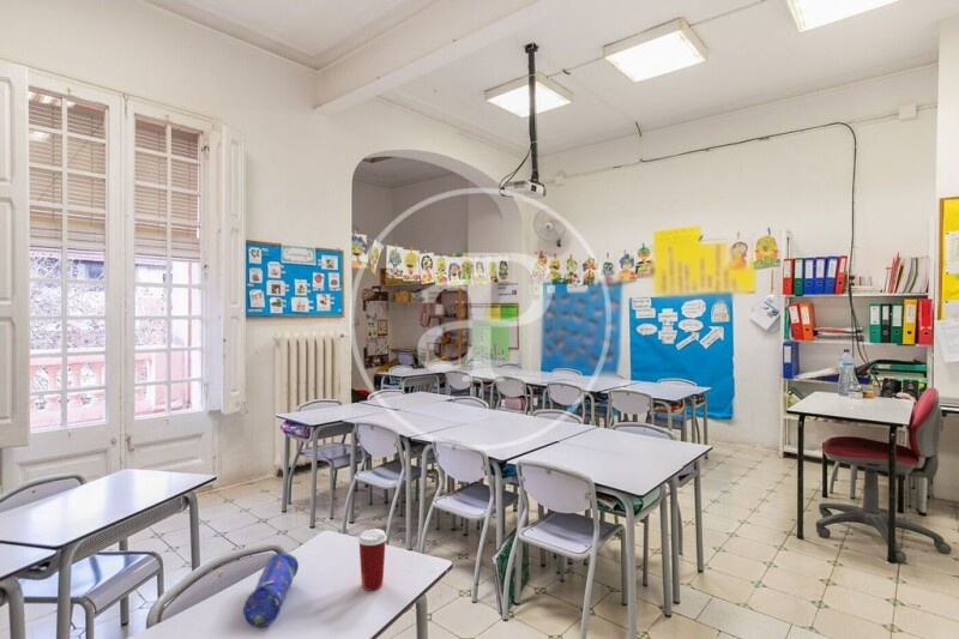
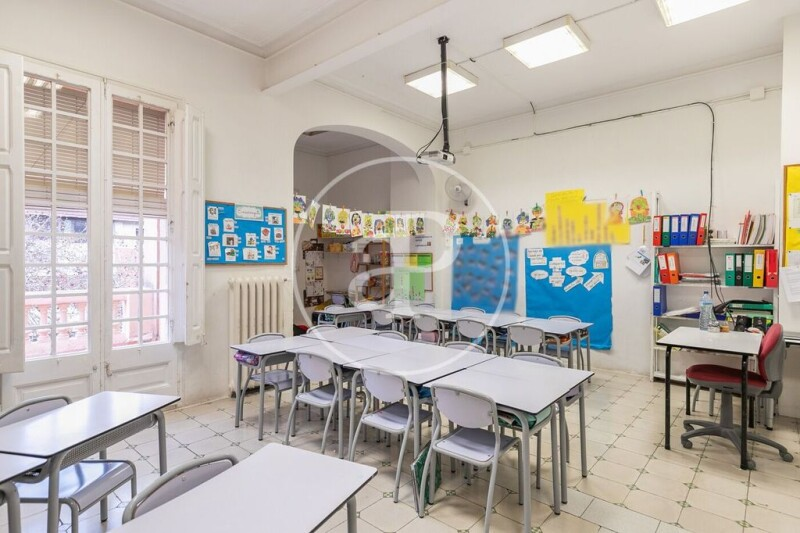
- pencil case [242,551,300,628]
- paper cup [357,528,388,591]
